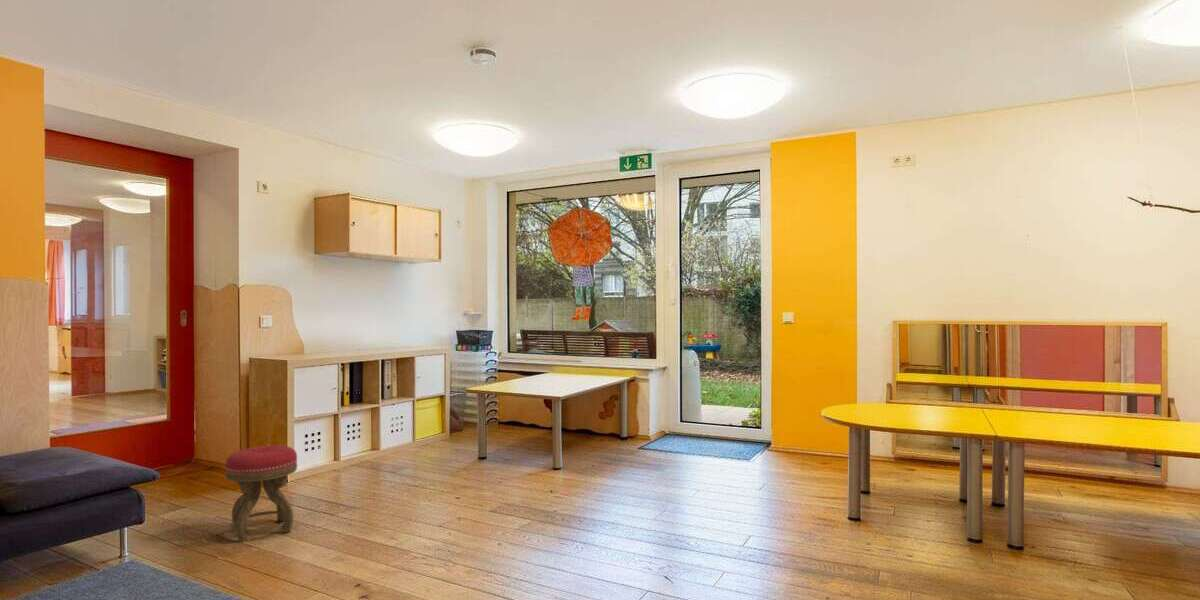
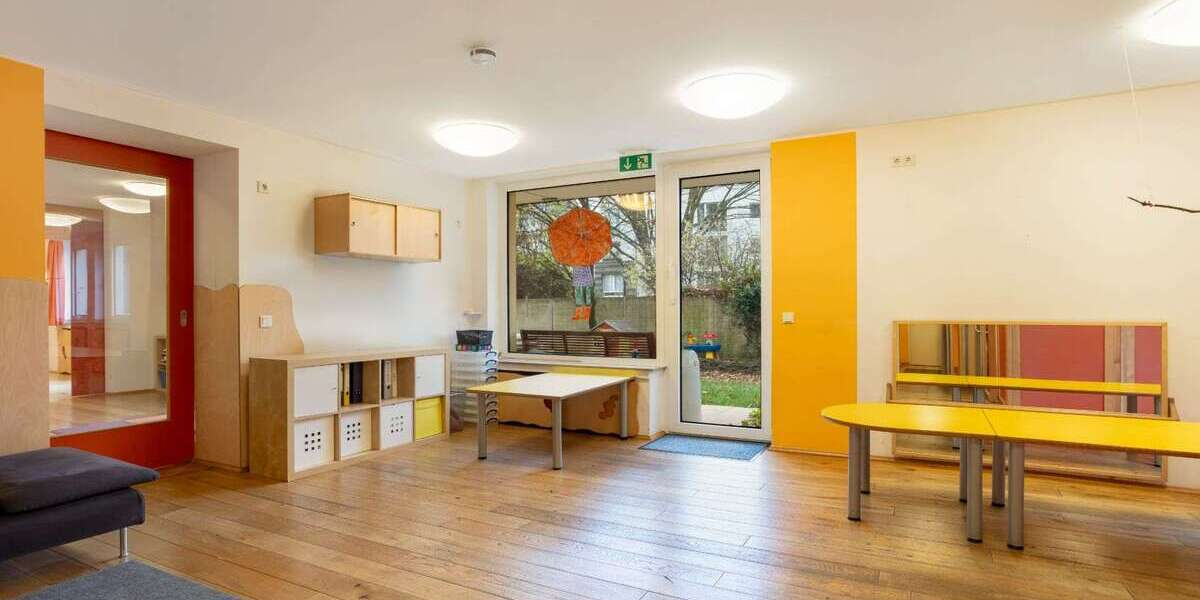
- stool [224,444,298,543]
